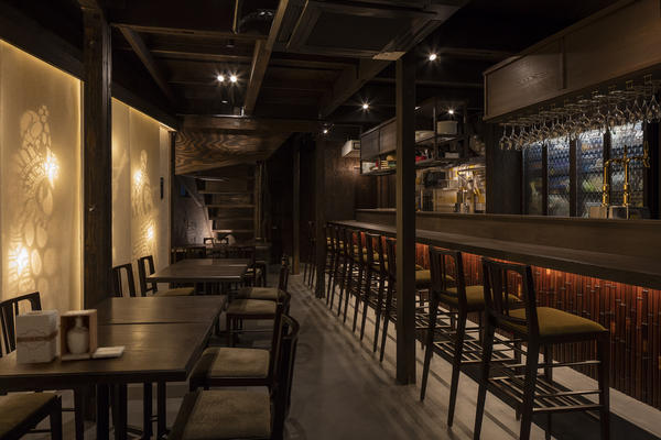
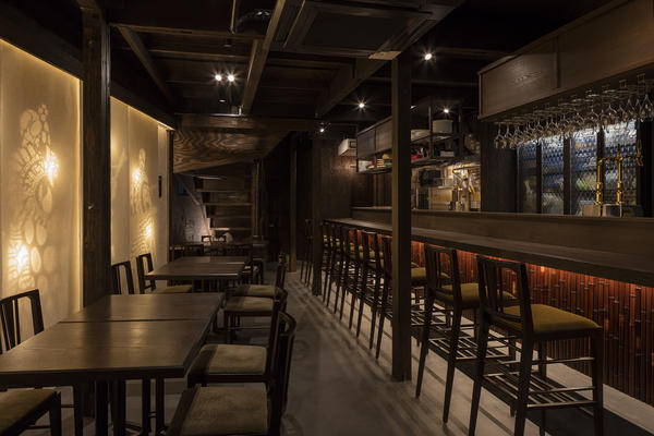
- bottle [14,309,126,365]
